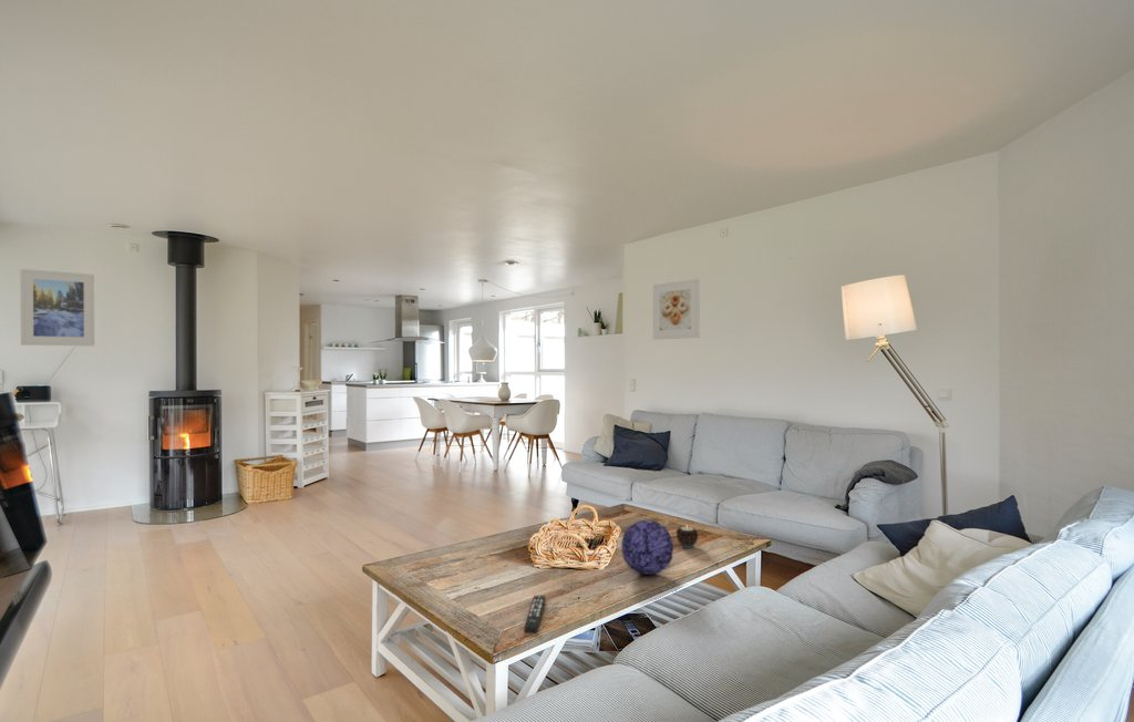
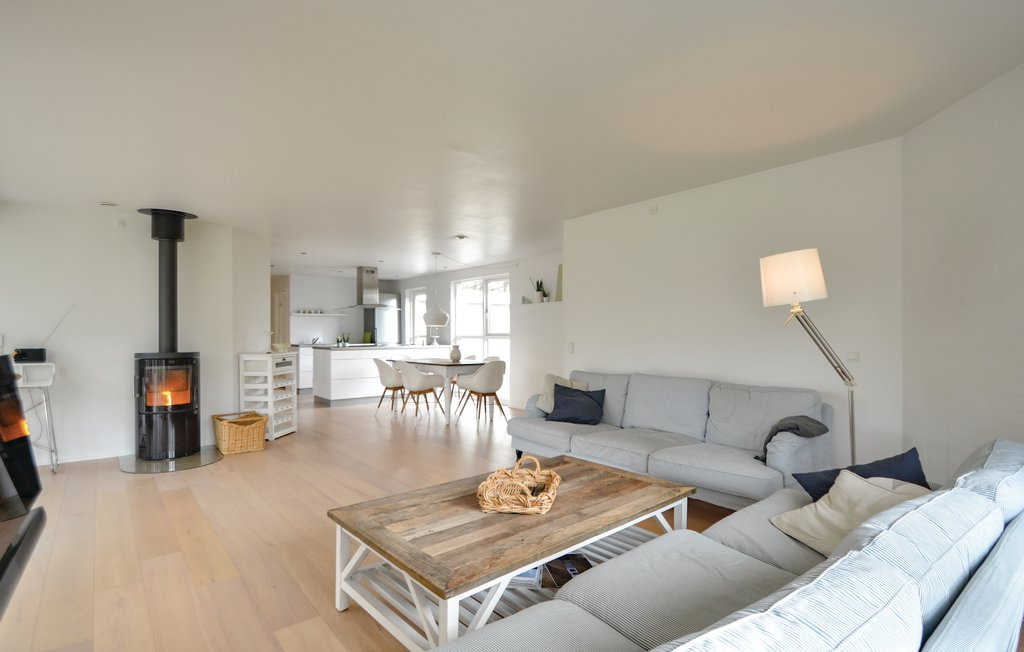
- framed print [20,268,96,347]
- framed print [651,278,700,341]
- candle [676,524,700,549]
- remote control [523,595,546,633]
- decorative ball [620,519,674,576]
